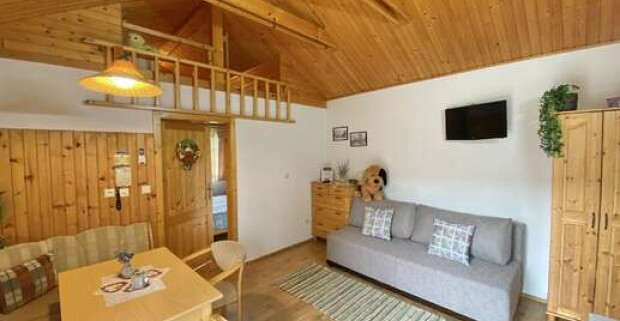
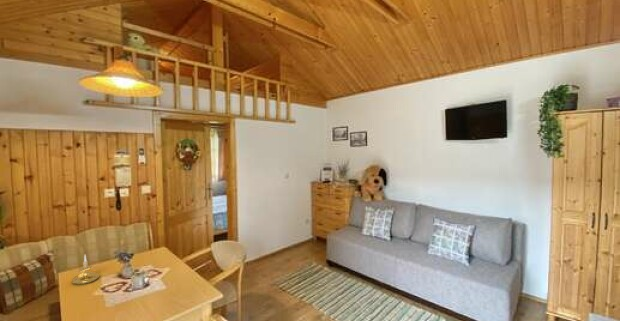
+ candle holder [71,254,100,285]
